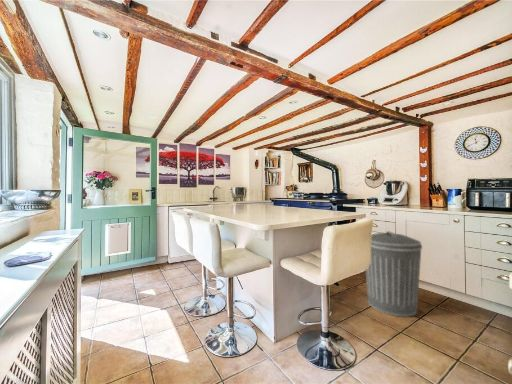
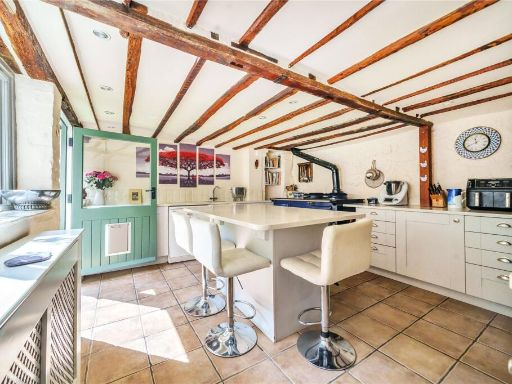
- trash can [365,230,423,318]
